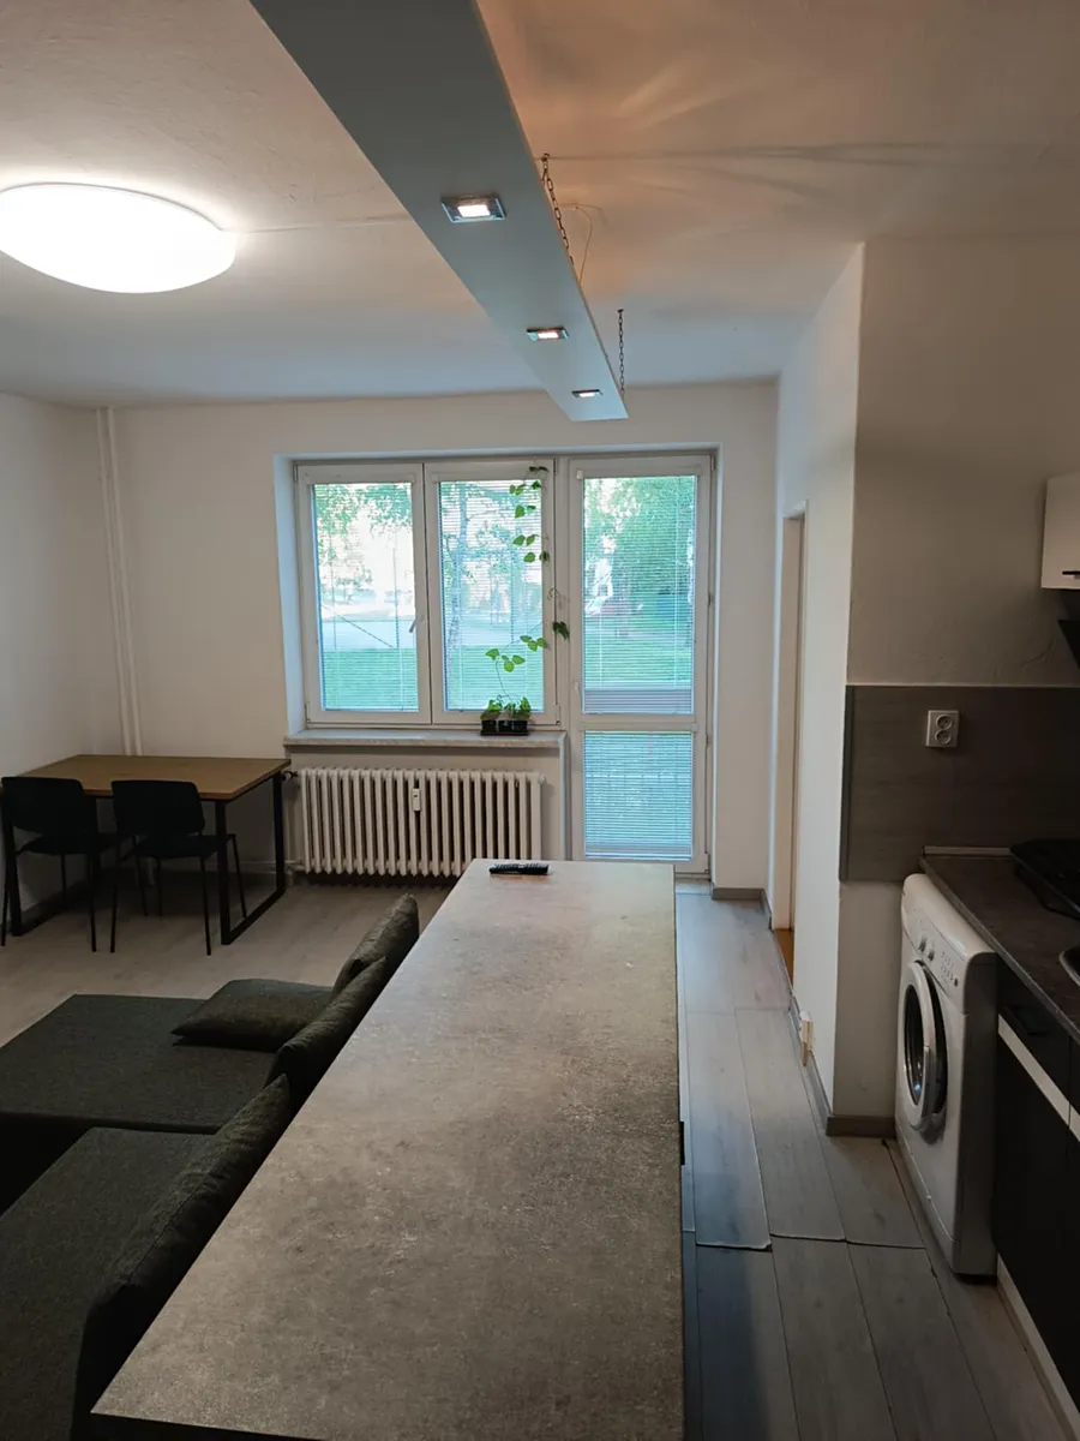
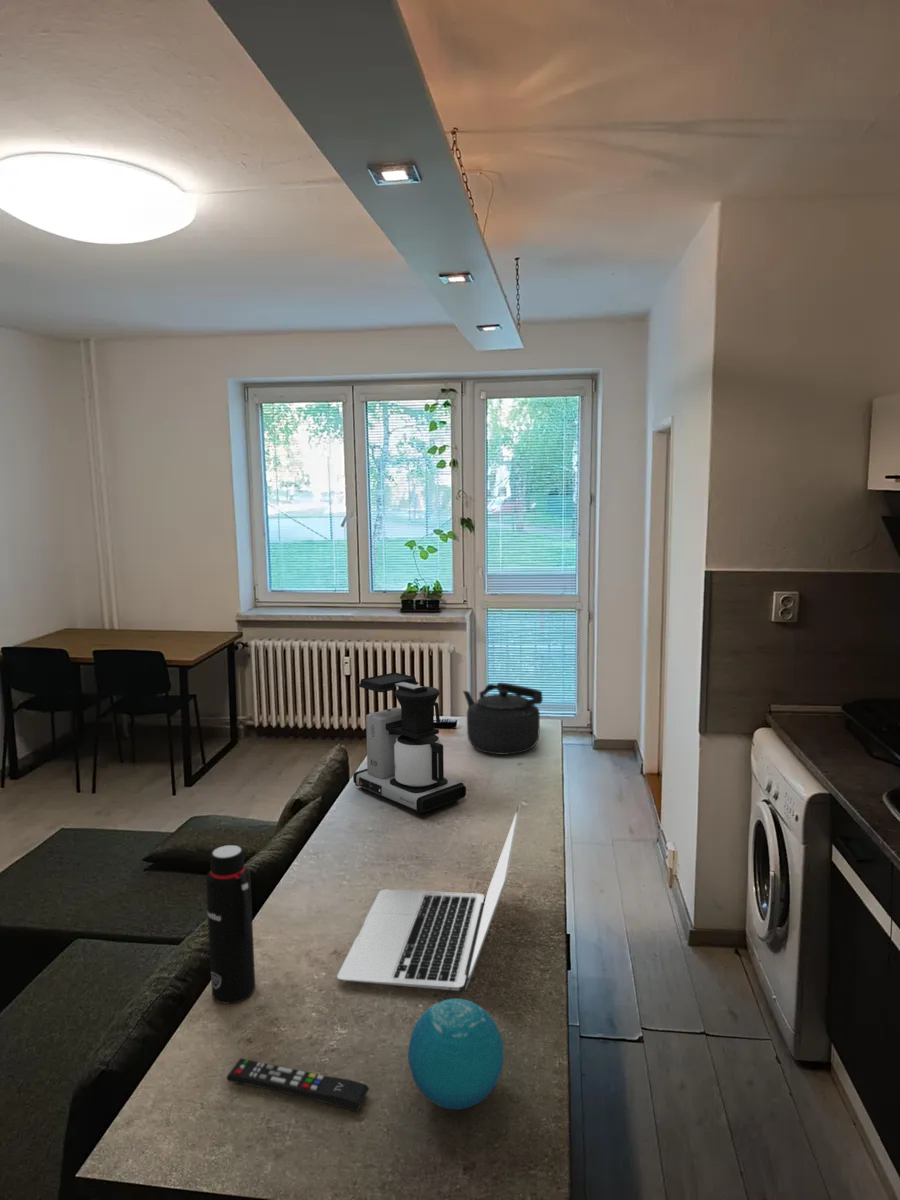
+ decorative orb [407,998,504,1110]
+ laptop [336,804,521,992]
+ water bottle [205,844,256,1005]
+ coffee maker [352,672,467,815]
+ kettle [462,682,544,756]
+ remote control [226,1057,370,1113]
